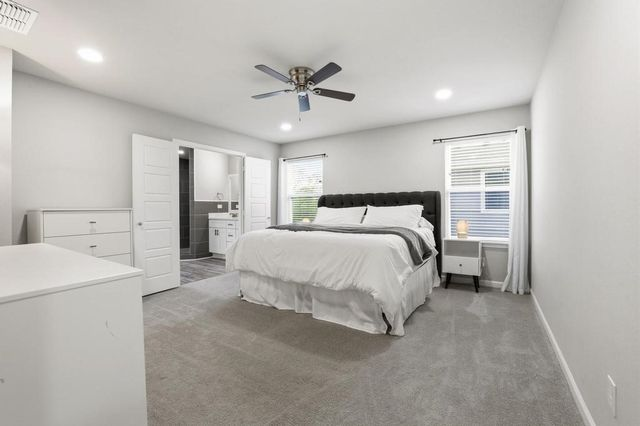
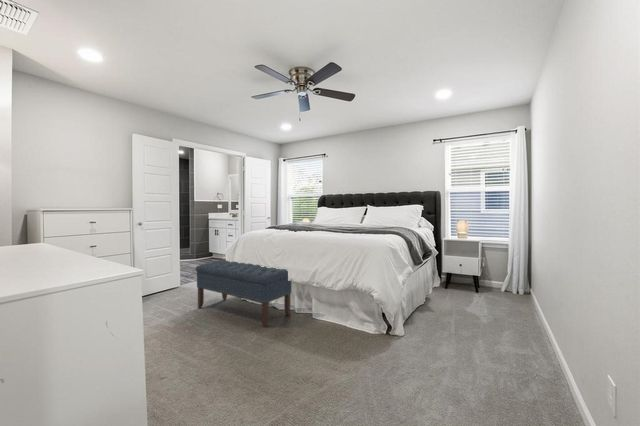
+ bench [194,259,292,329]
